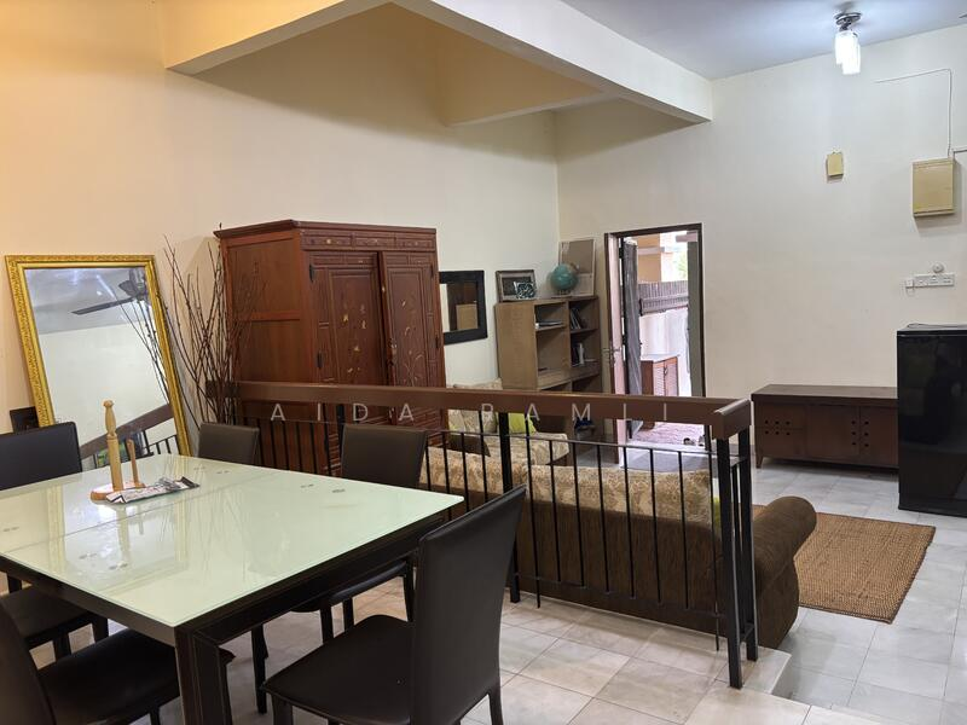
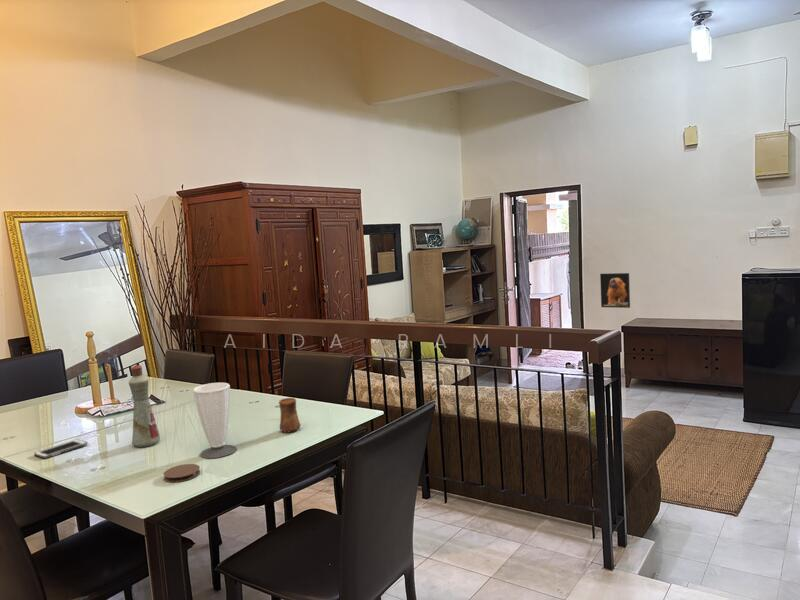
+ cell phone [33,438,89,460]
+ bottle [128,364,161,448]
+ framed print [599,272,631,309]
+ cup [192,382,238,460]
+ coaster [163,463,201,483]
+ cup [278,397,302,434]
